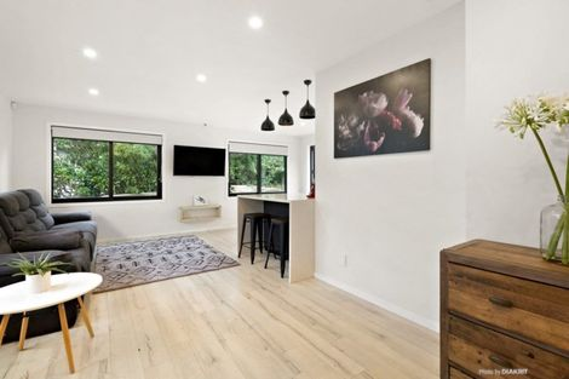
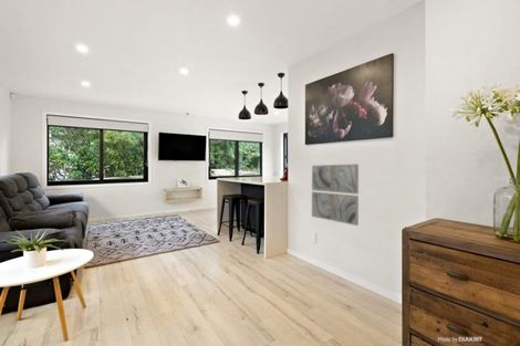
+ wall art [311,164,360,227]
